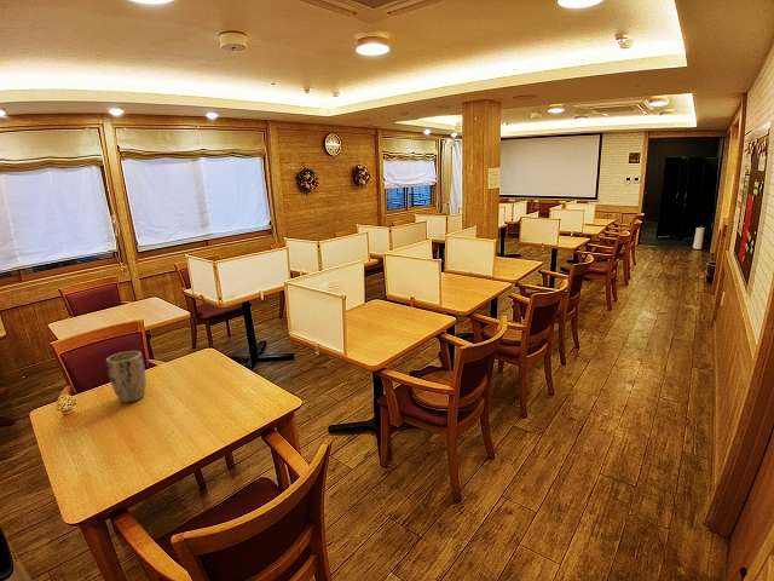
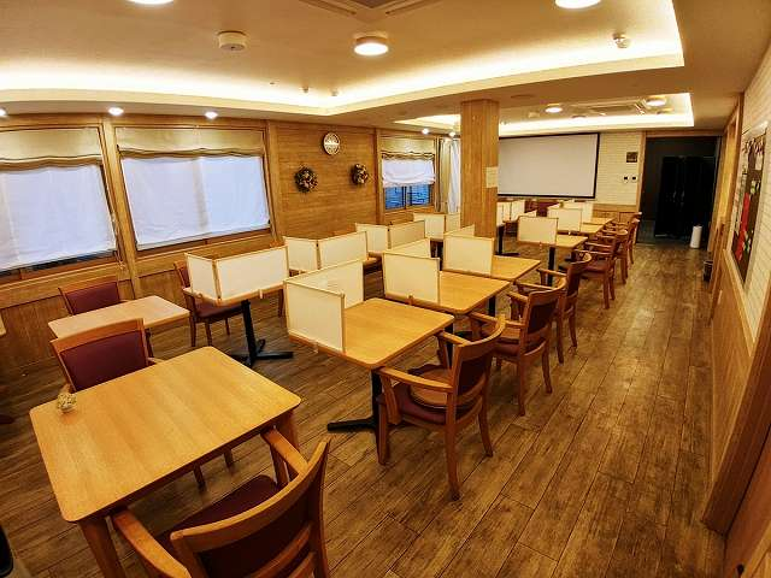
- plant pot [105,350,148,404]
